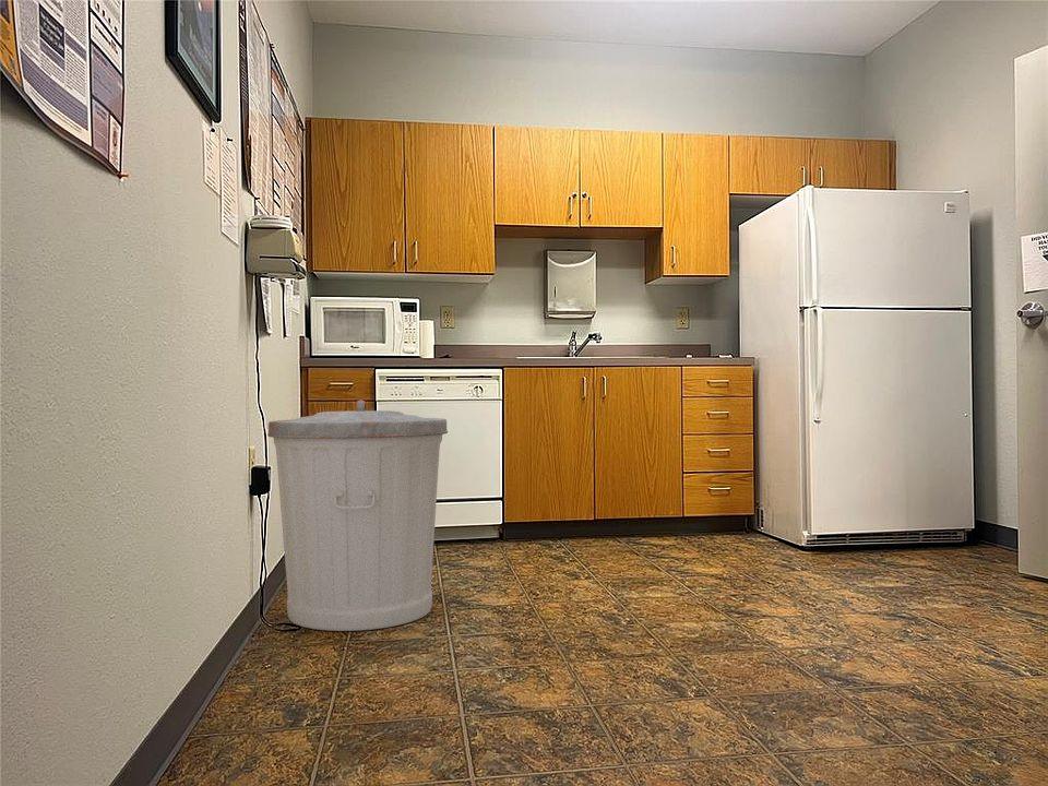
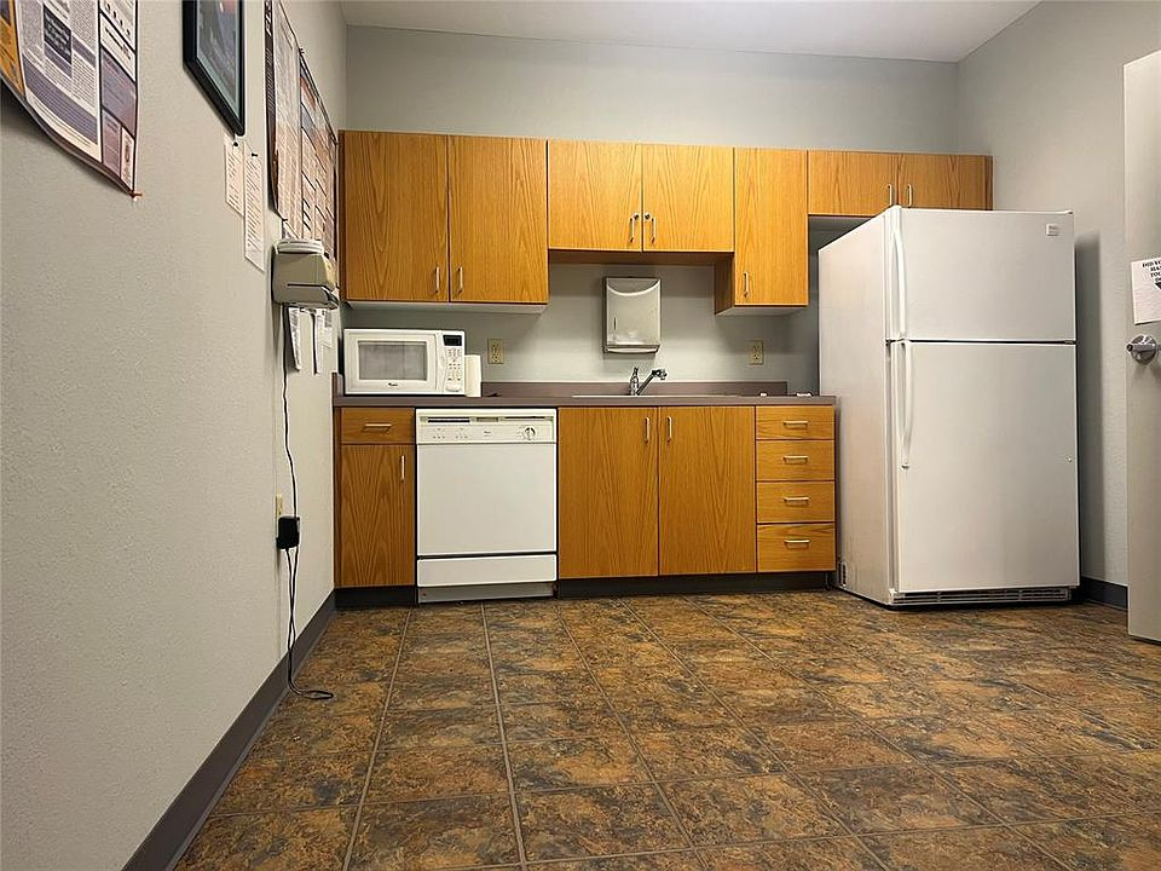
- trash can [266,398,449,632]
